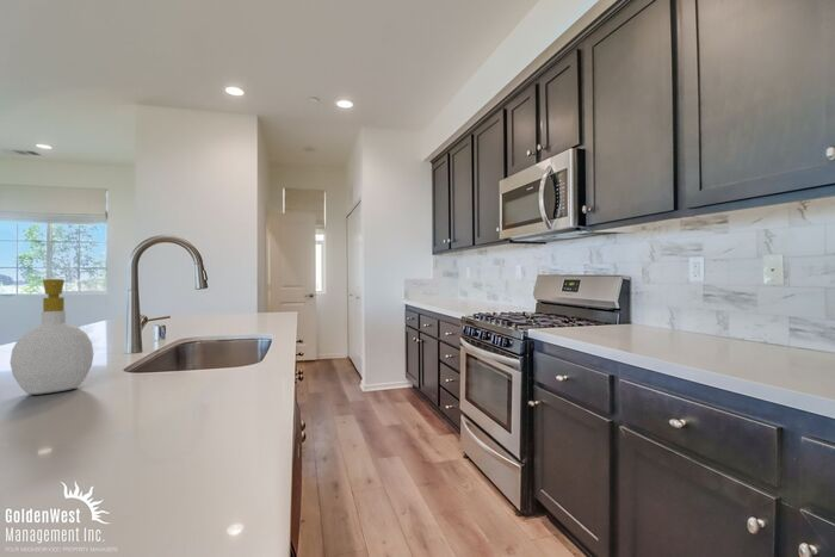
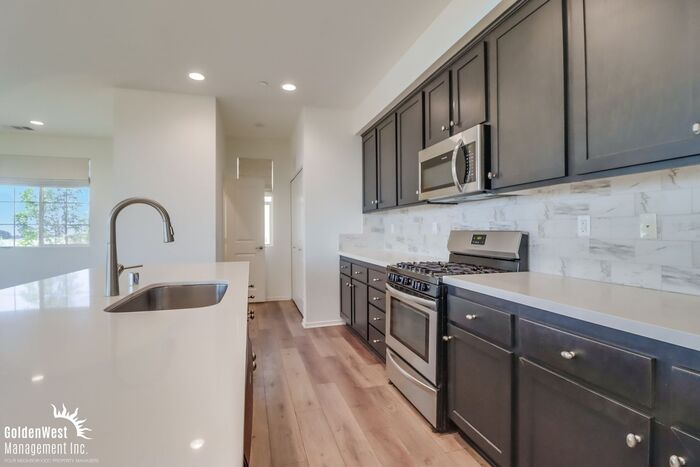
- soap bottle [10,278,94,396]
